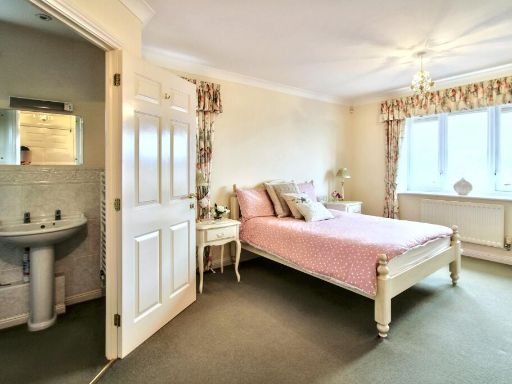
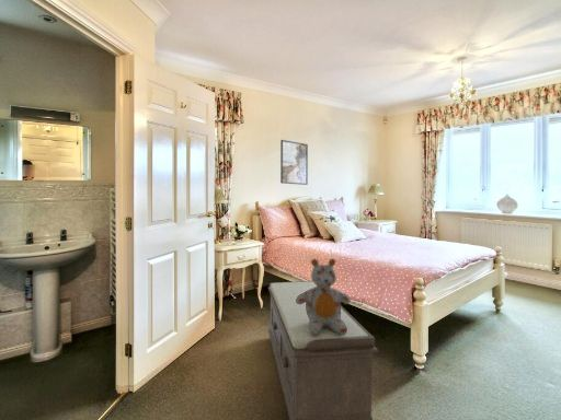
+ stuffed bear [296,257,352,335]
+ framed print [279,139,309,186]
+ bench [267,280,379,420]
